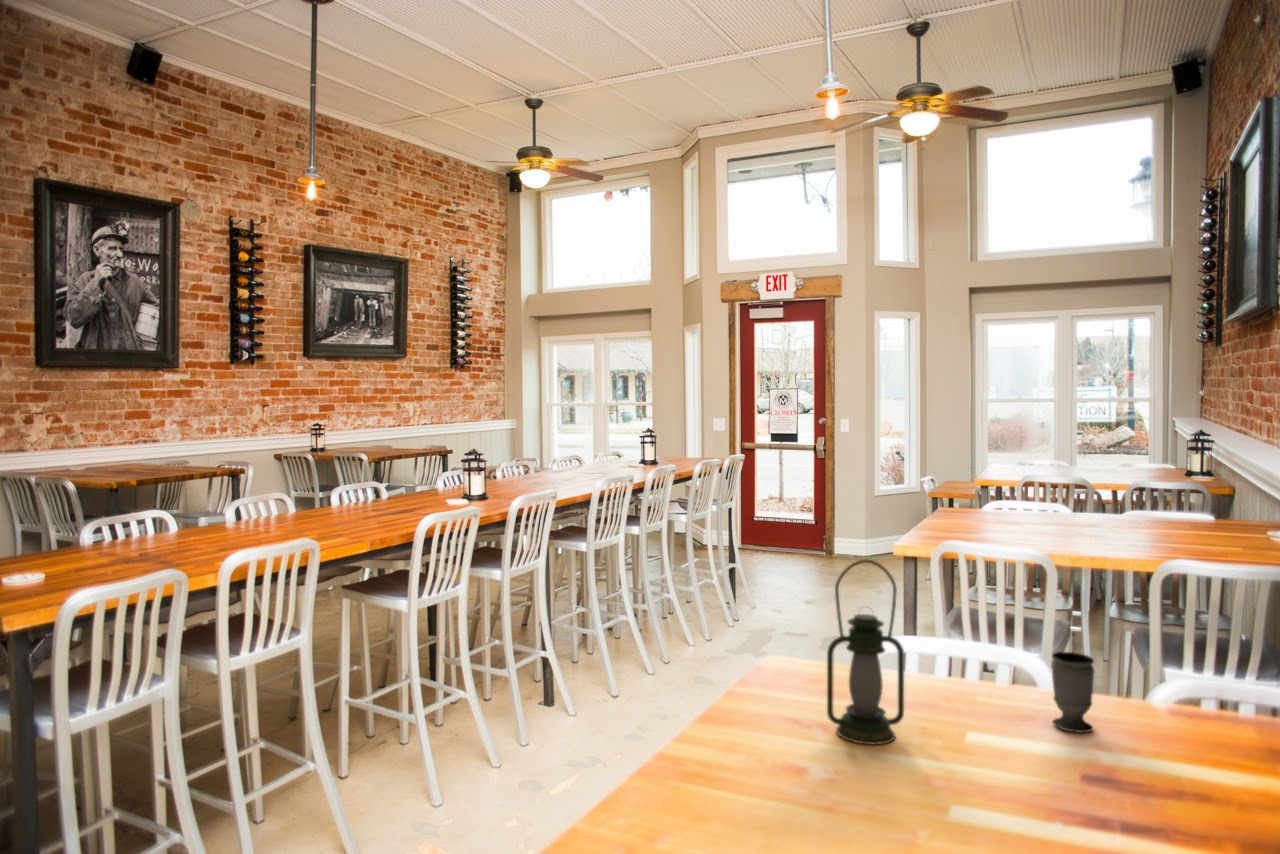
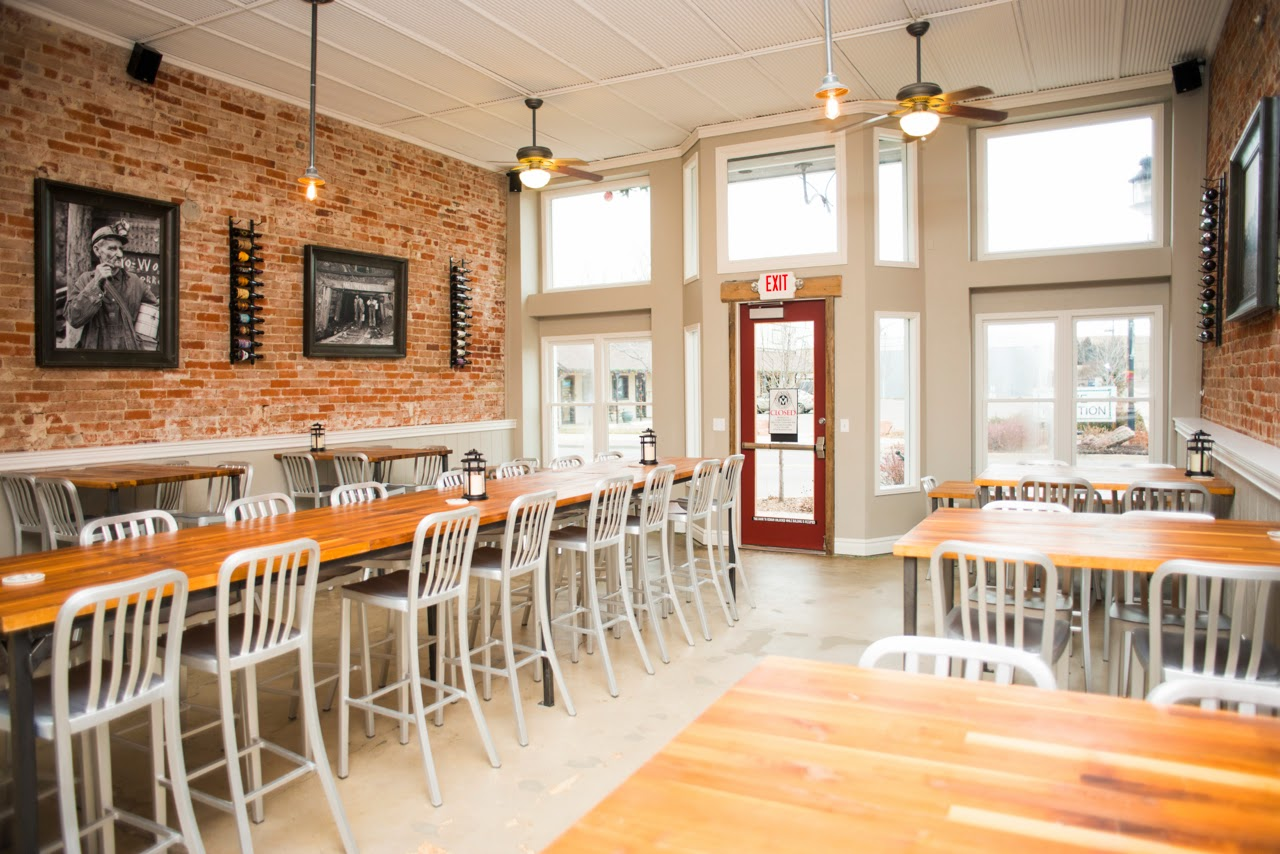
- lantern [826,558,905,746]
- cup [1050,651,1096,734]
